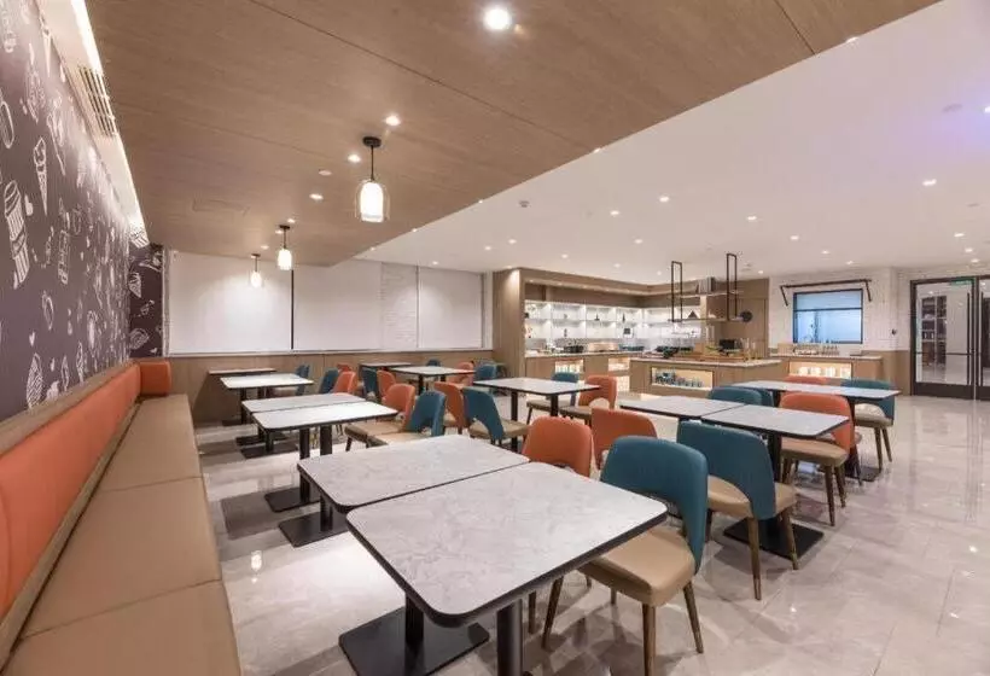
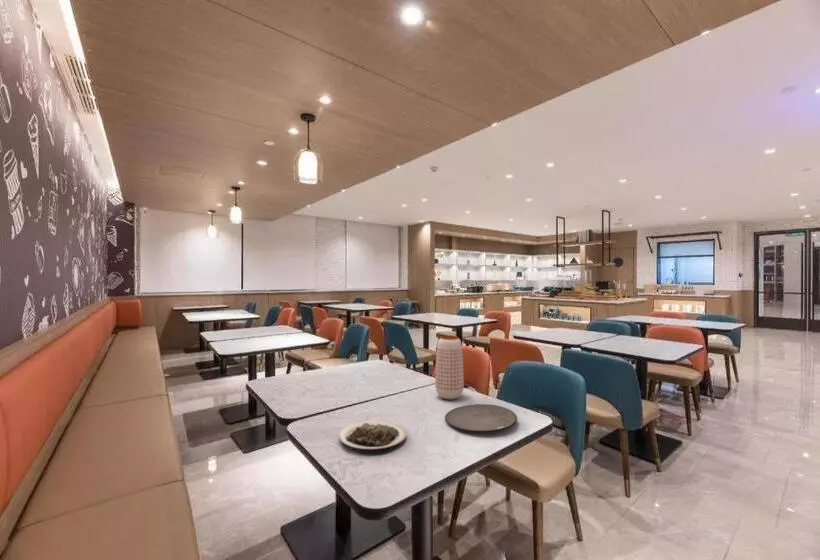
+ planter [434,335,465,401]
+ plate [444,403,518,434]
+ plate [338,419,408,454]
